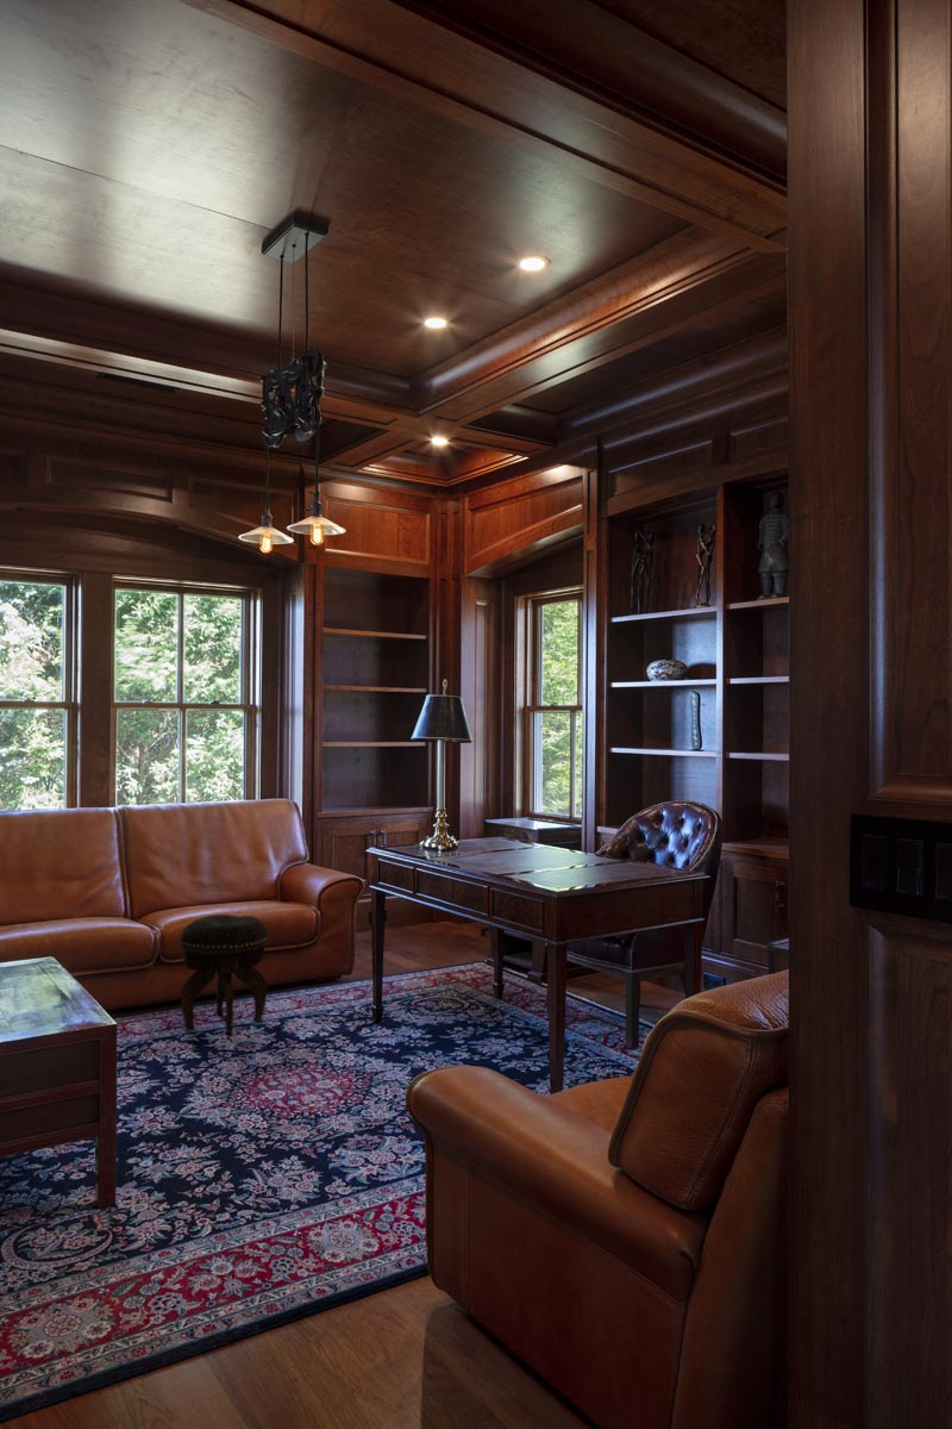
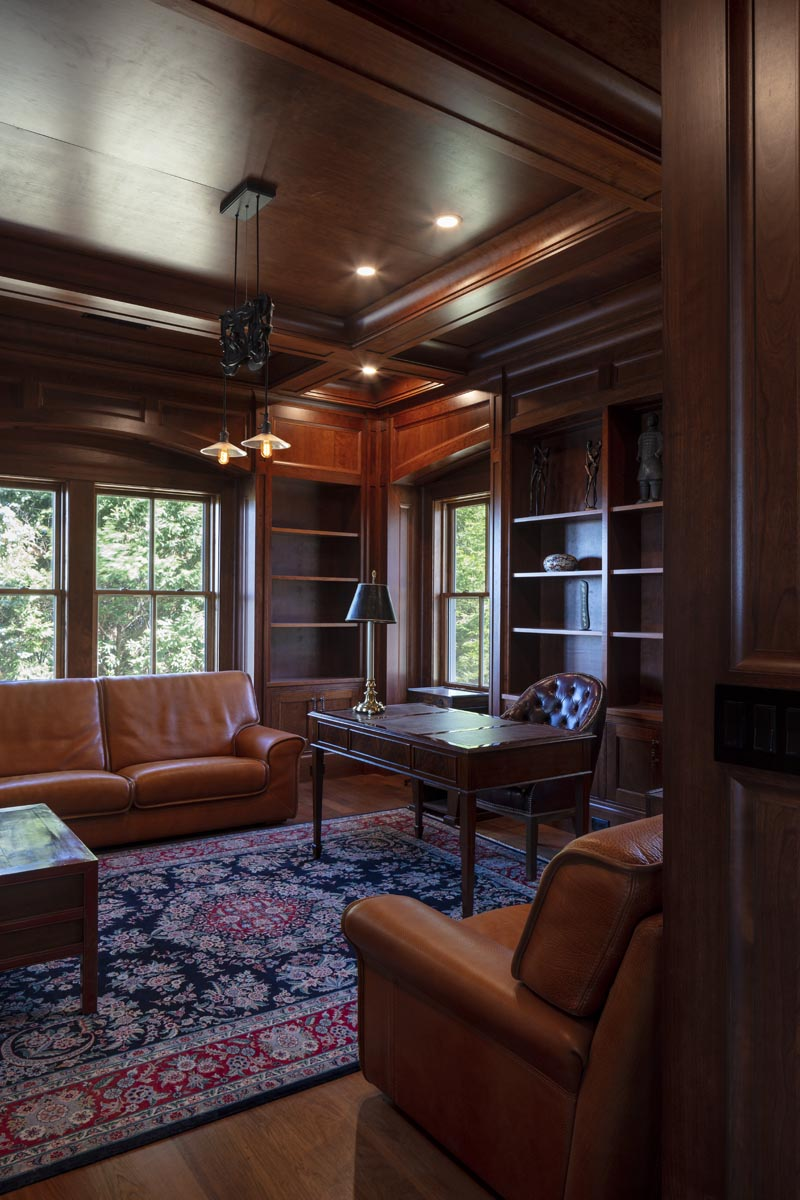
- footstool [180,913,269,1035]
